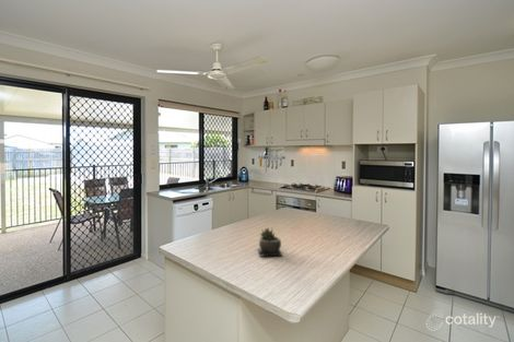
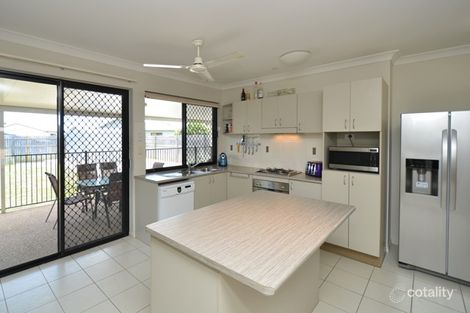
- succulent plant [256,227,283,258]
